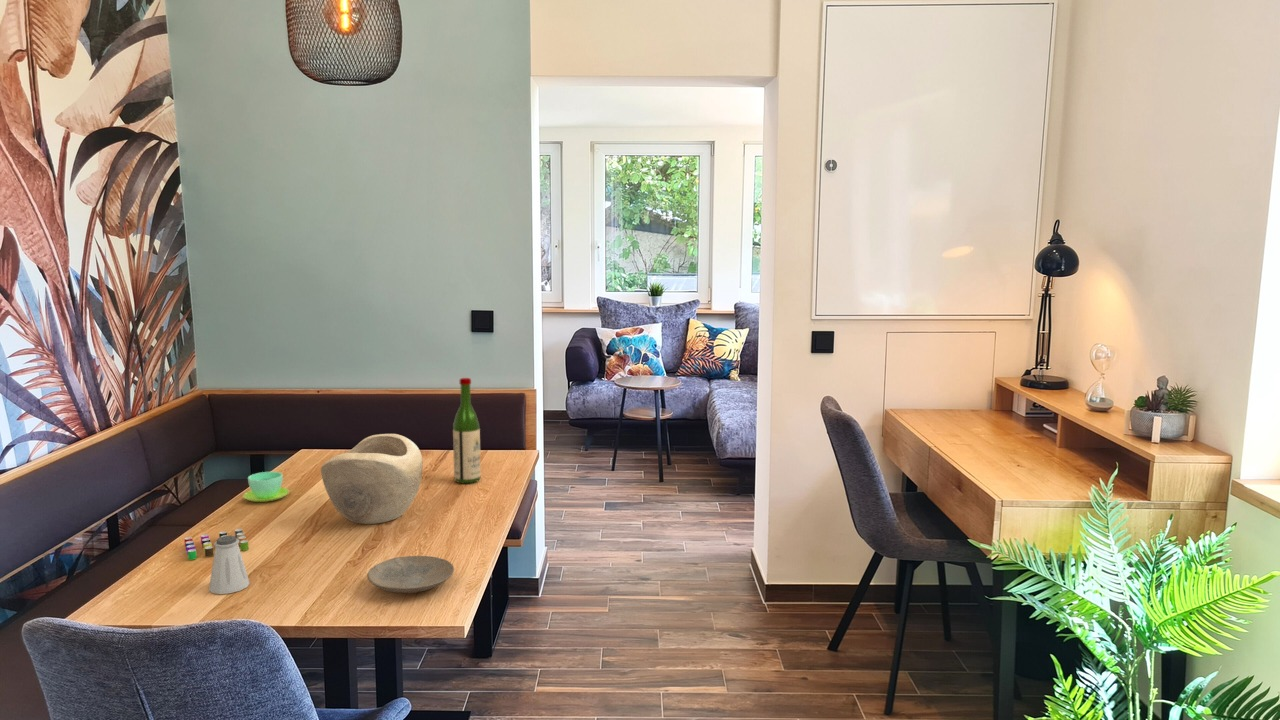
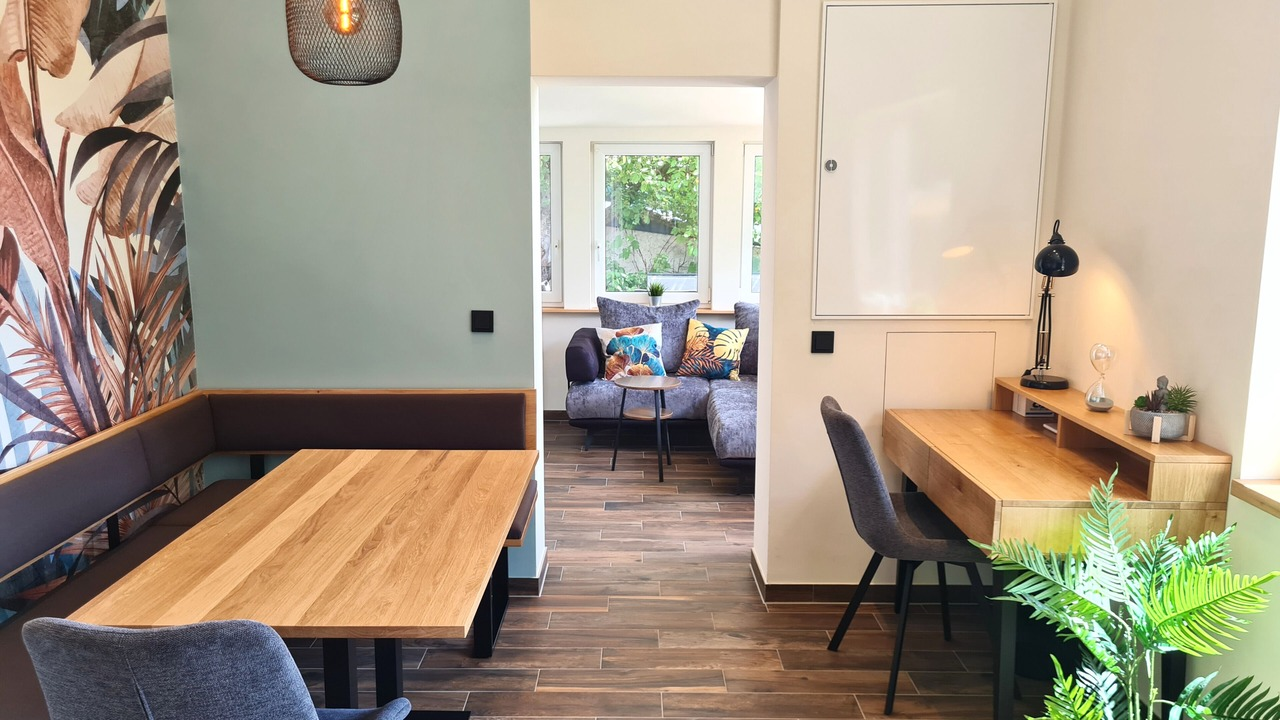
- cup [242,471,290,503]
- mug [183,528,250,561]
- plate [366,555,455,594]
- saltshaker [208,535,250,595]
- wine bottle [452,377,482,484]
- decorative bowl [320,433,424,525]
